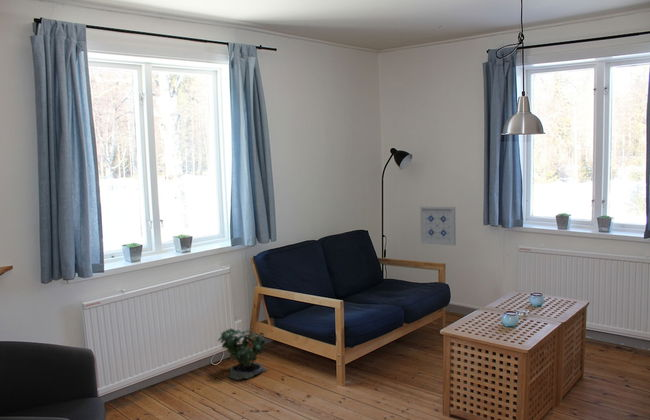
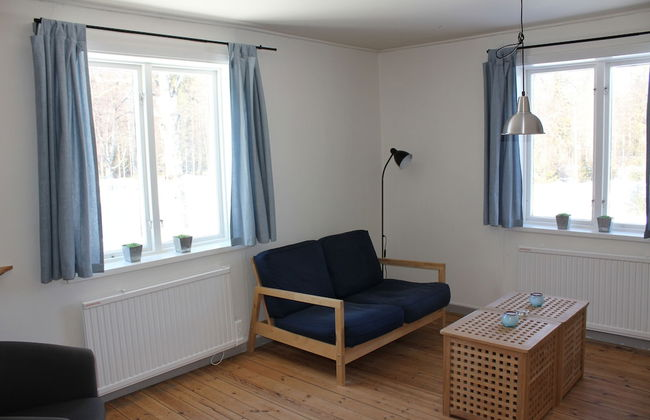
- wall art [419,205,457,247]
- potted plant [217,323,270,381]
